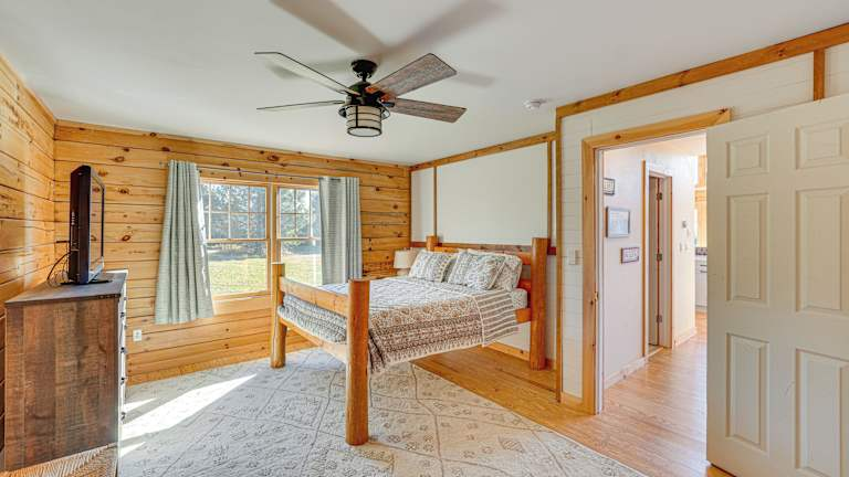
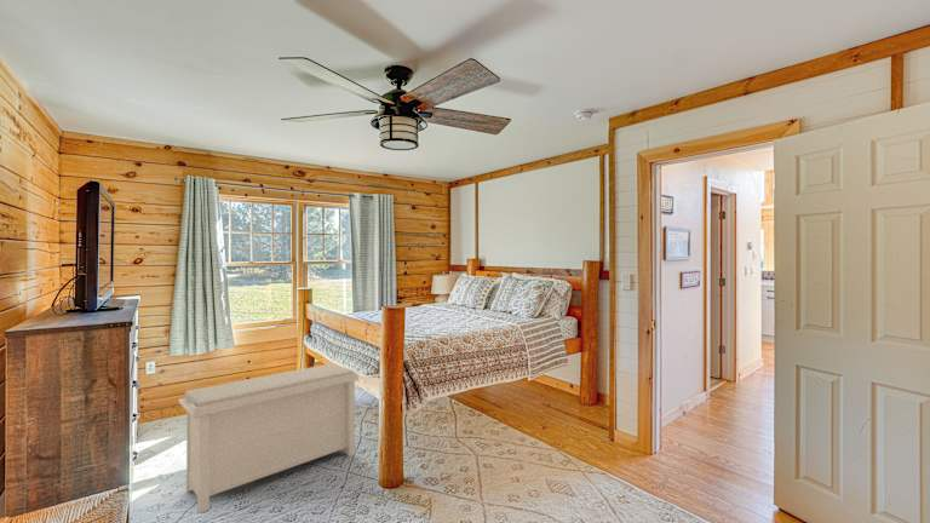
+ bench [177,362,361,515]
